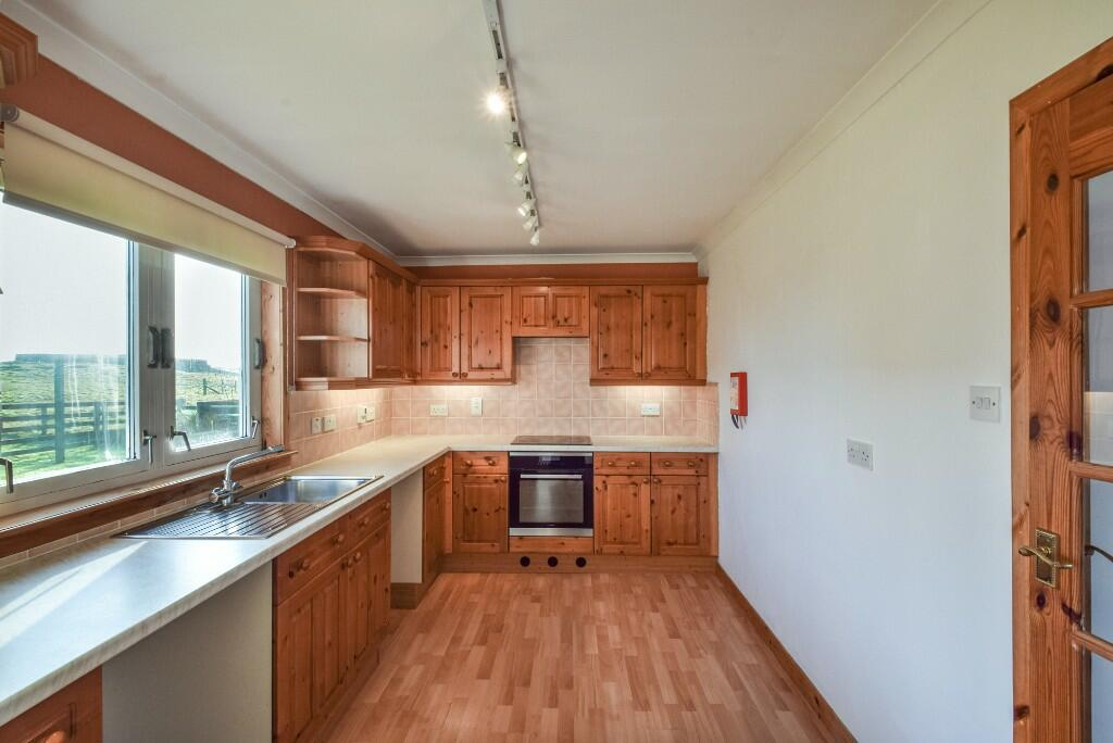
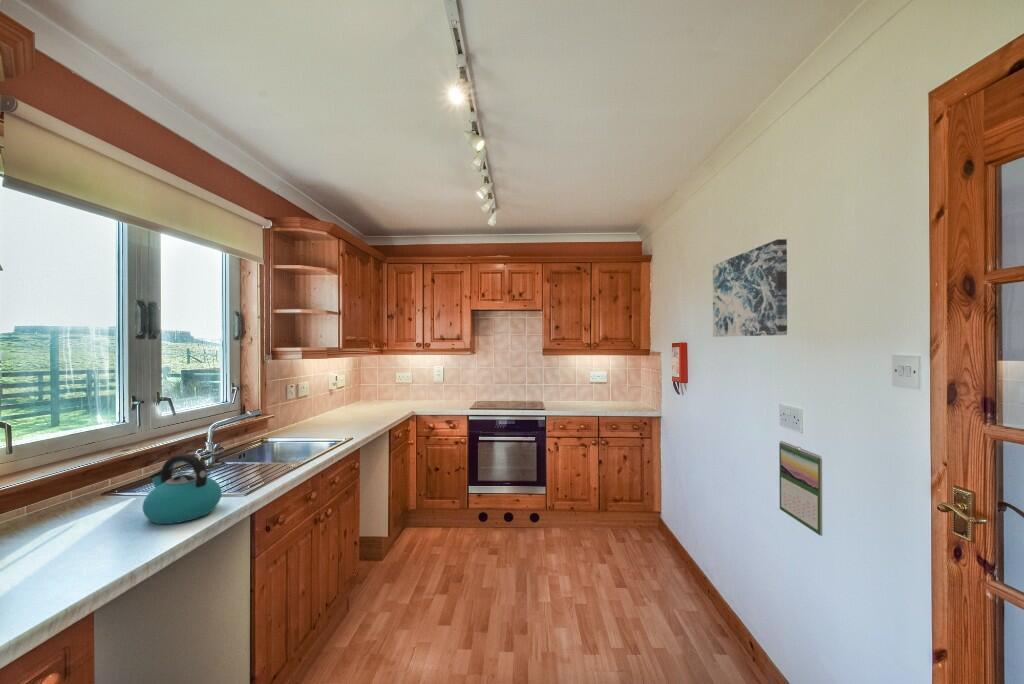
+ calendar [778,440,823,537]
+ wall art [712,238,788,338]
+ kettle [142,453,223,525]
